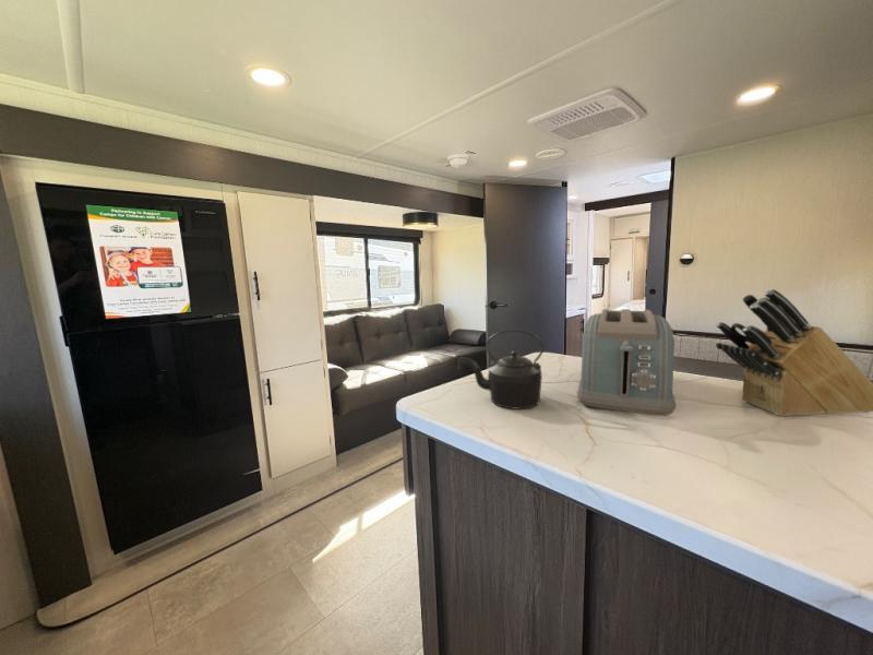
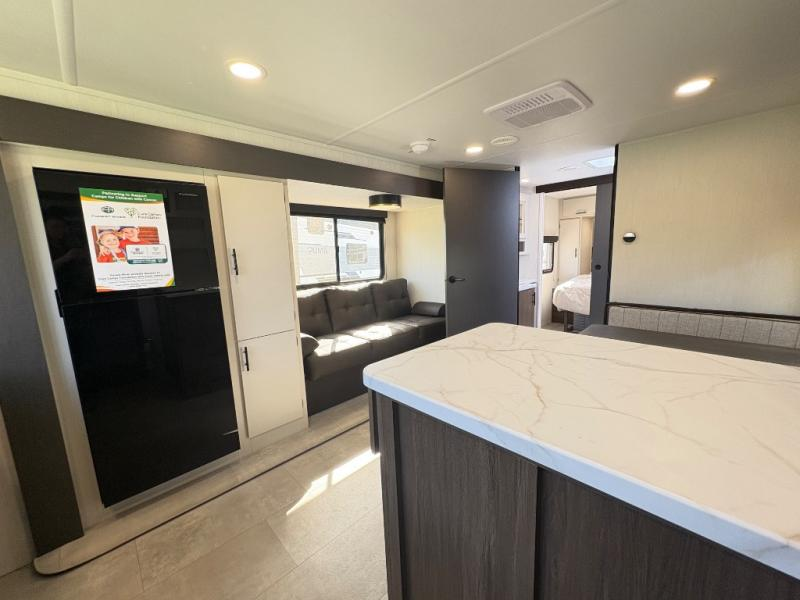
- kettle [461,329,545,410]
- knife block [715,288,873,417]
- toaster [576,308,677,417]
